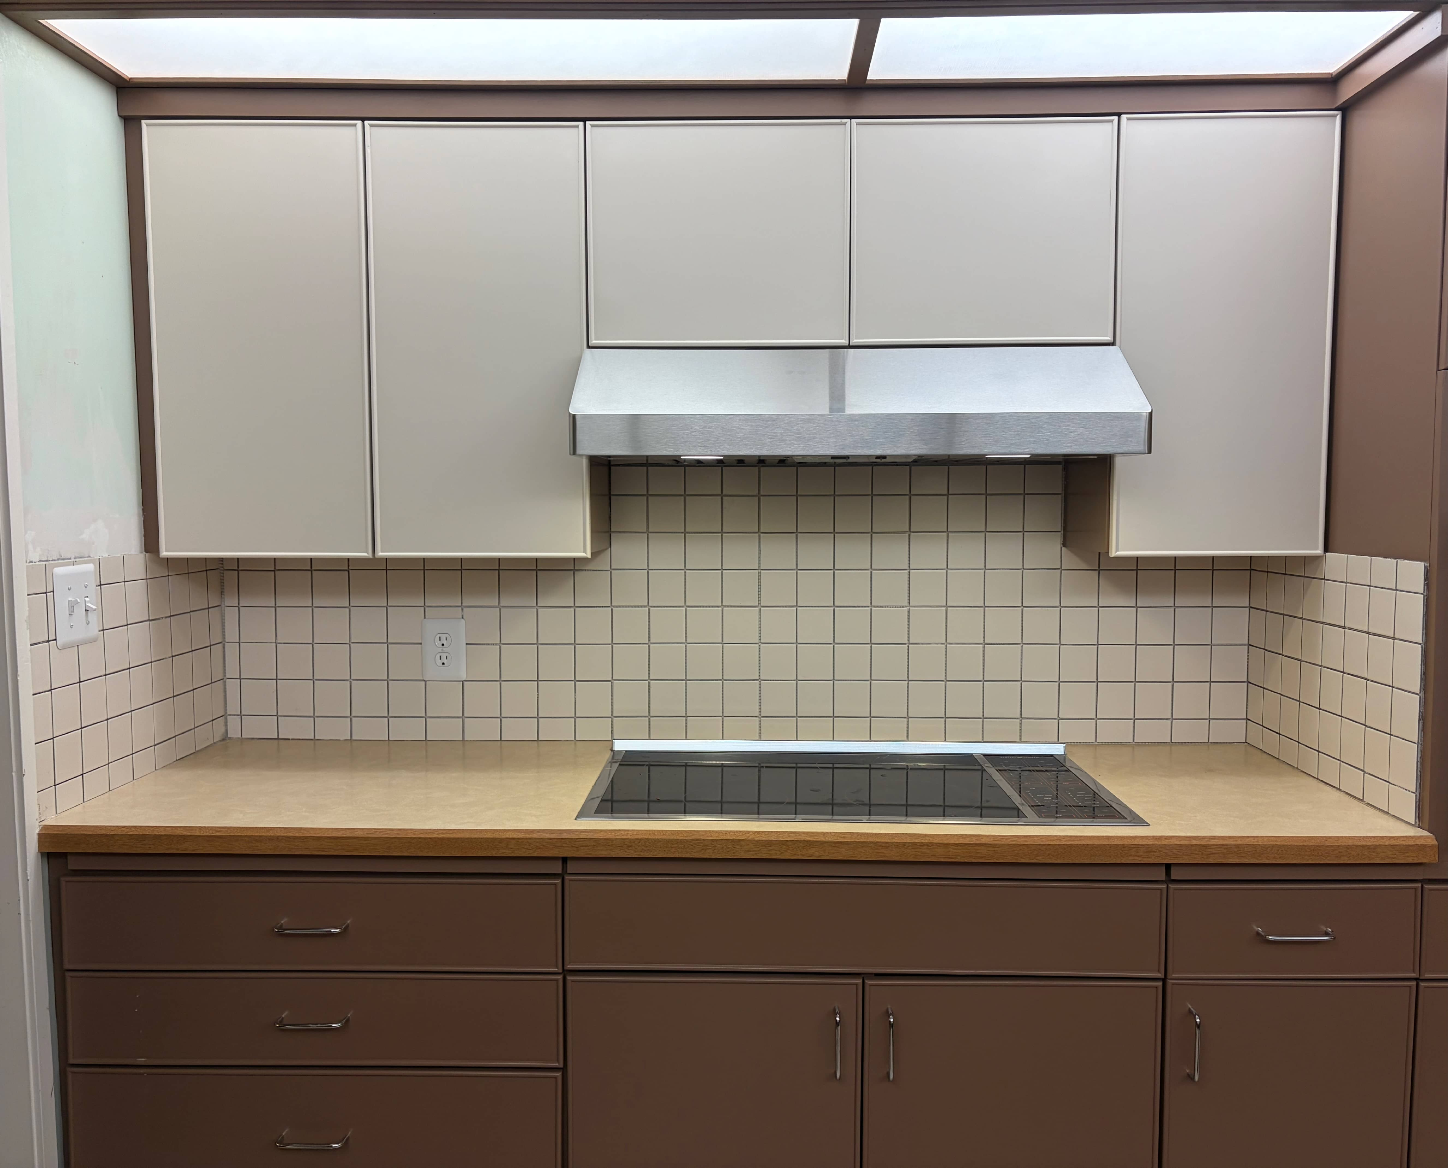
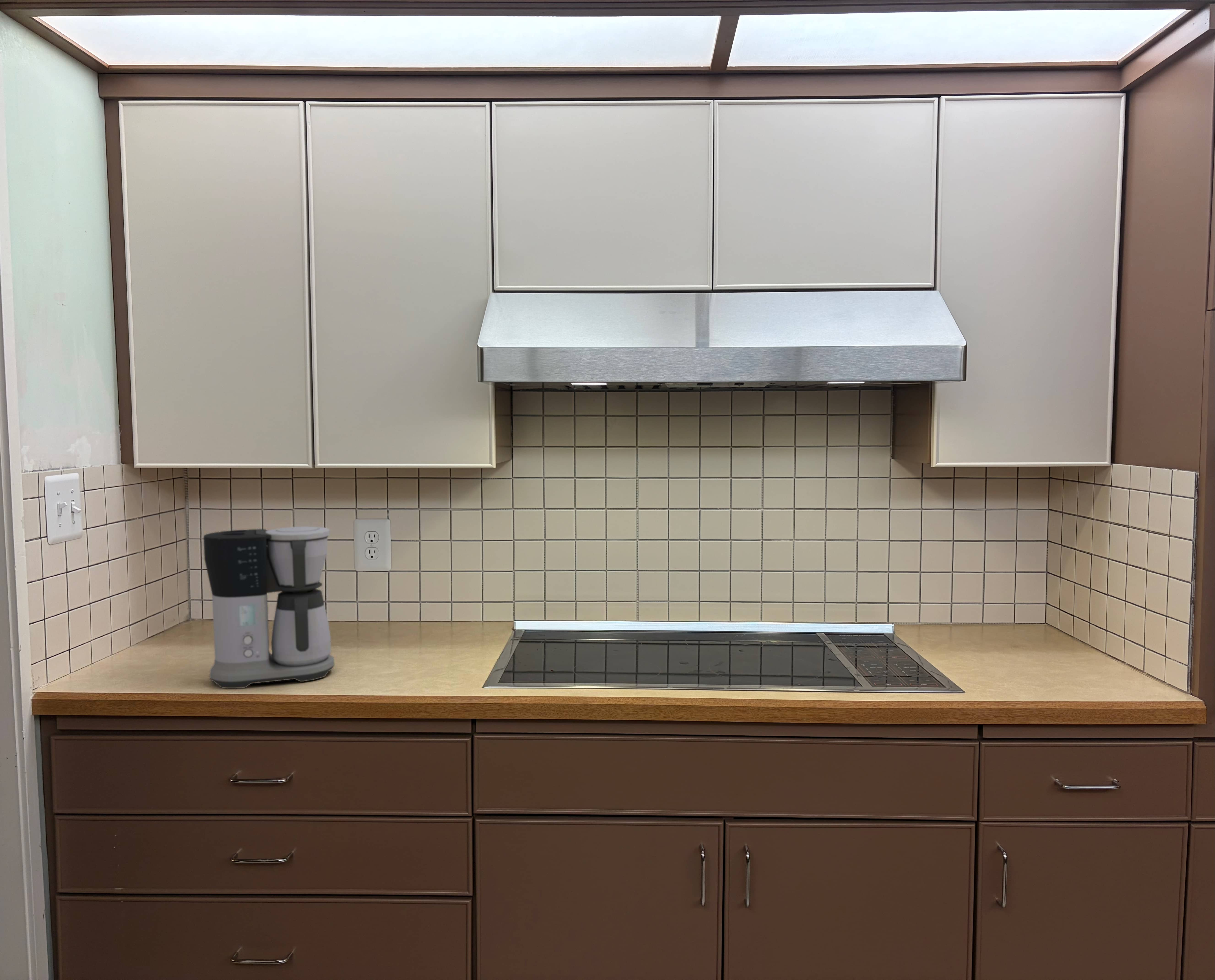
+ coffee maker [203,526,335,689]
